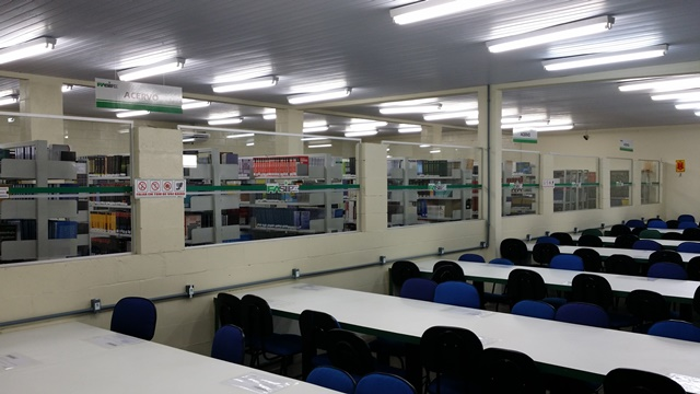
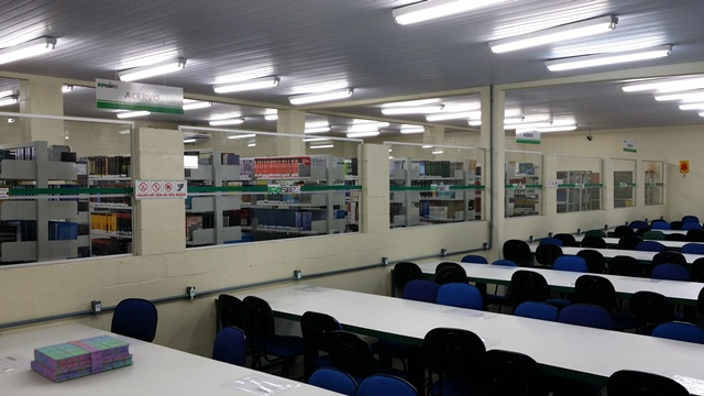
+ books [30,333,134,384]
